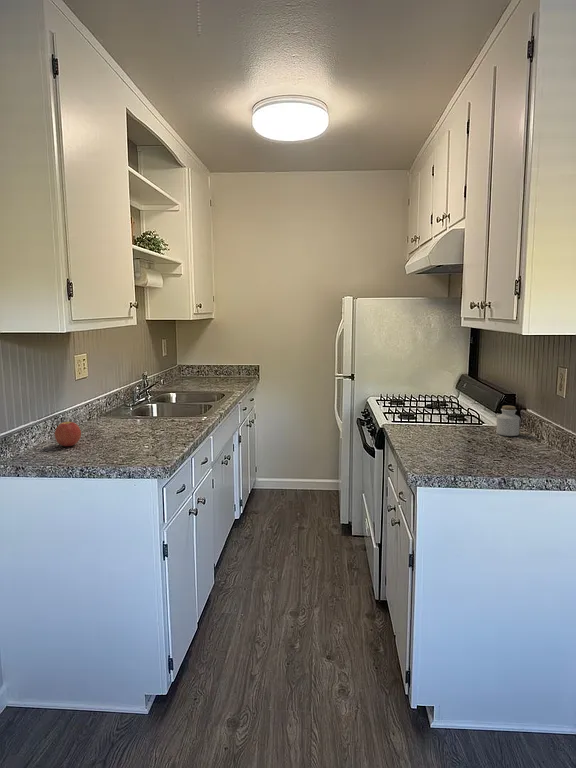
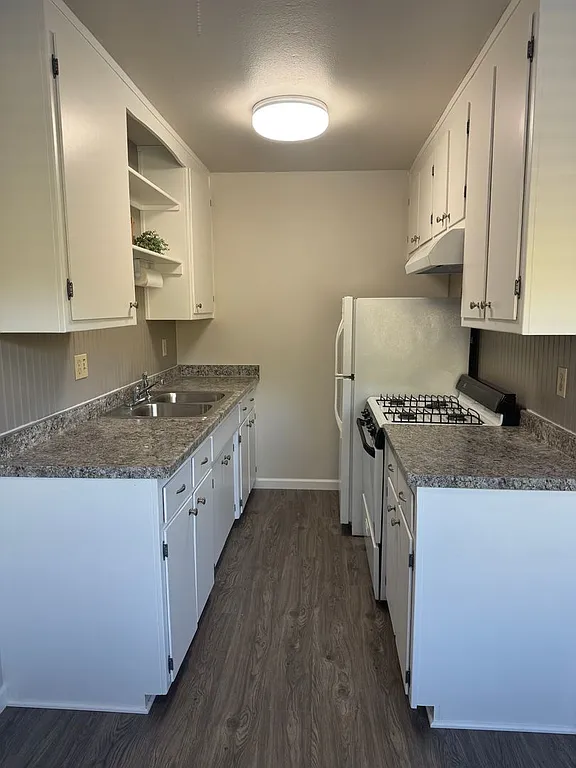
- jar [495,405,521,437]
- apple [54,420,82,447]
